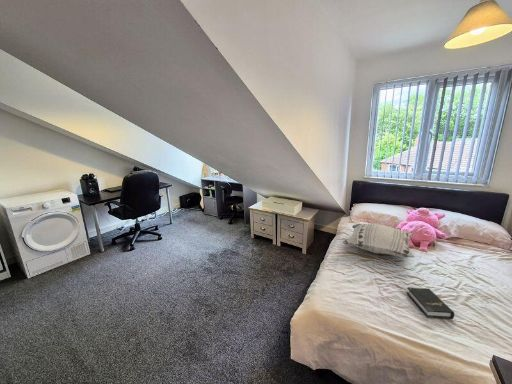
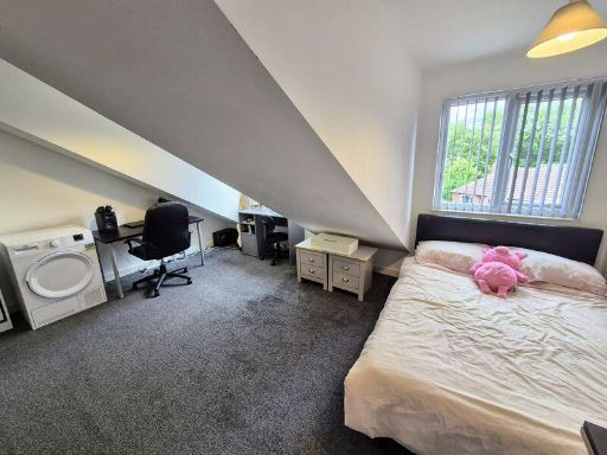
- decorative pillow [342,222,415,258]
- hardback book [406,286,455,320]
